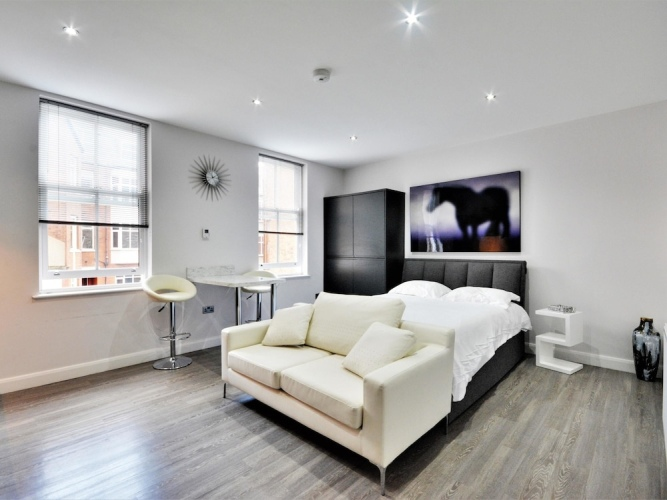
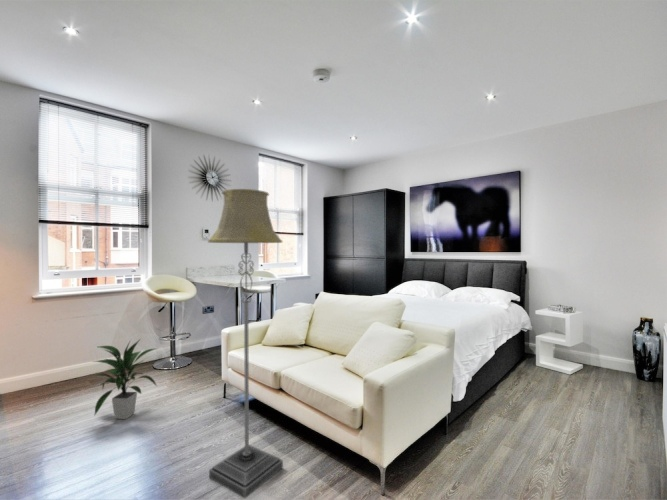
+ floor lamp [207,188,284,499]
+ indoor plant [91,337,159,420]
